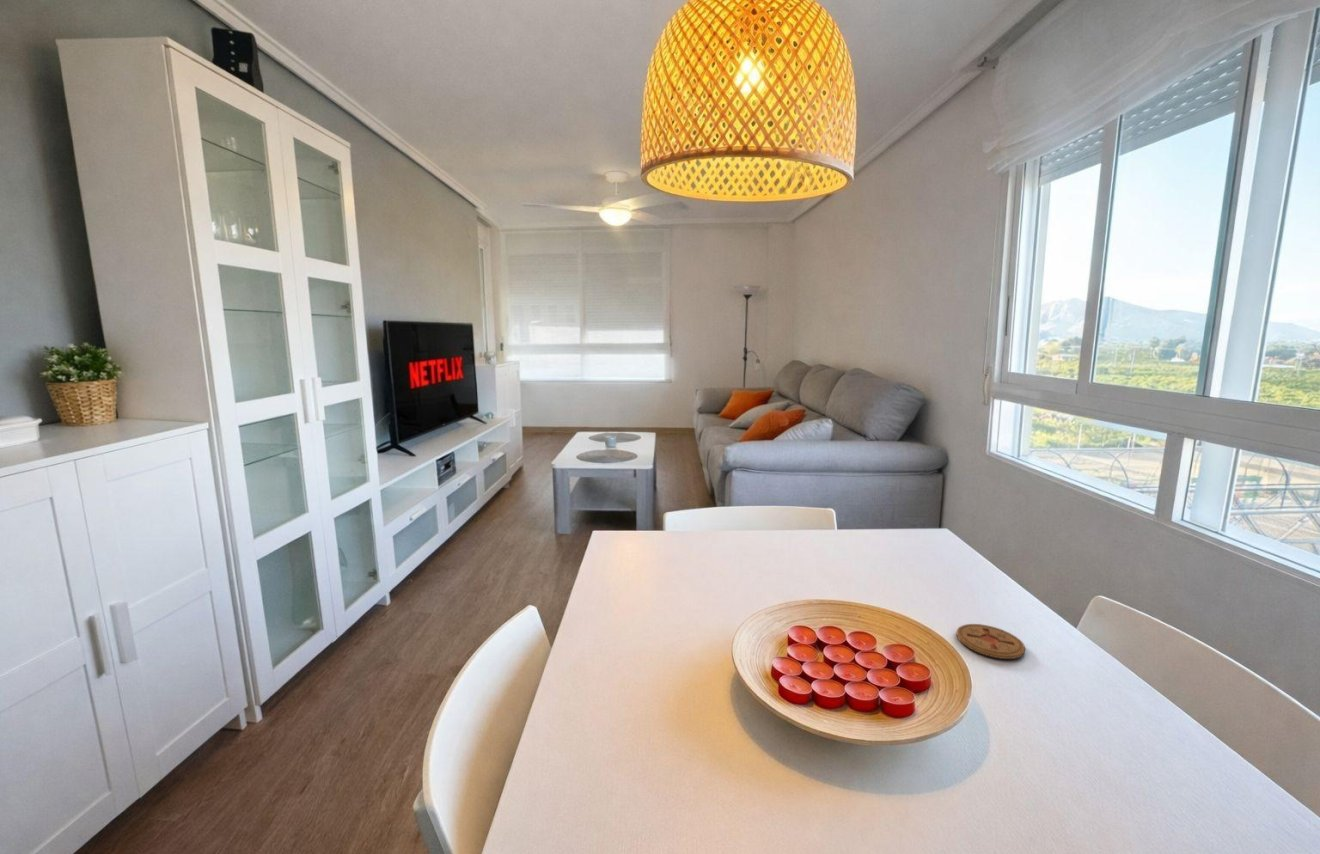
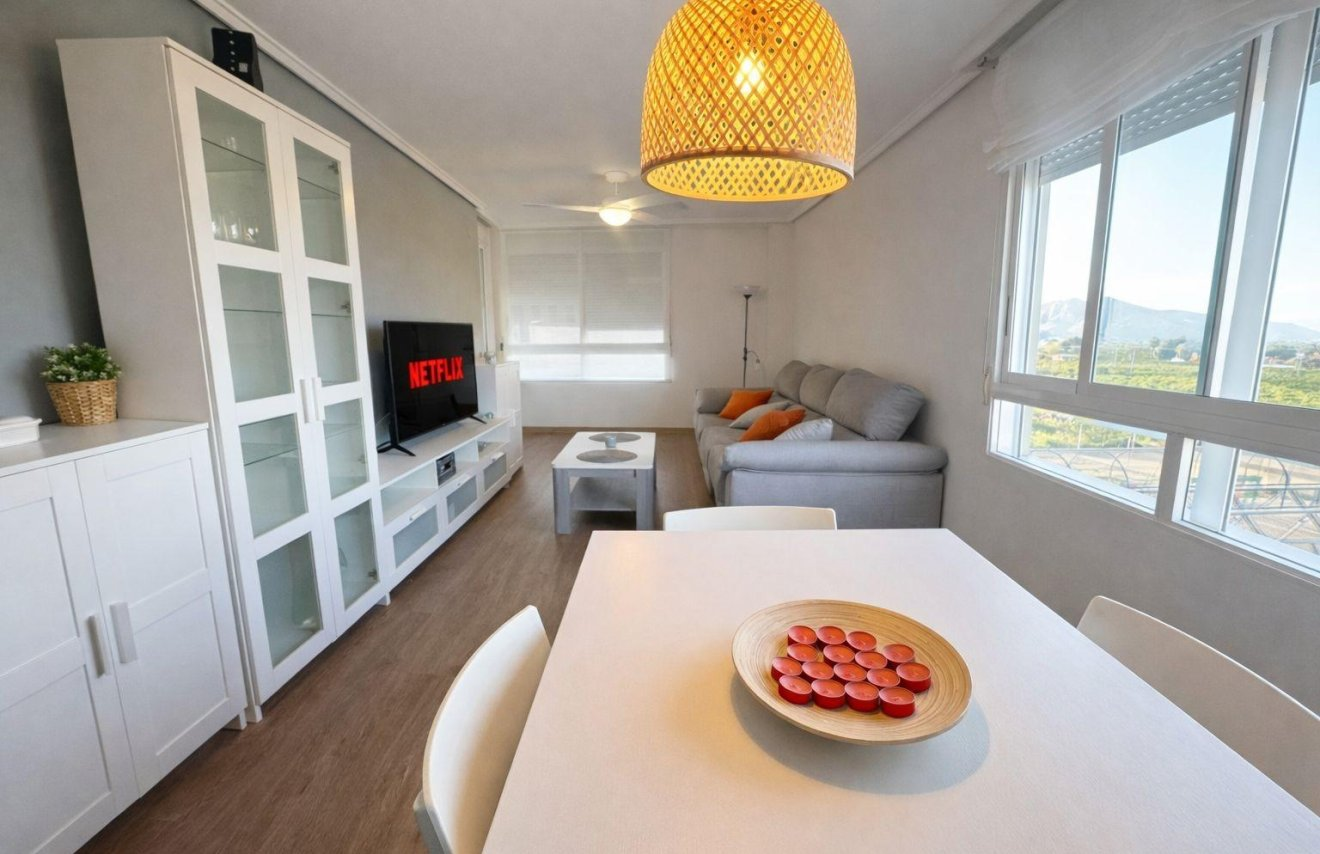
- coaster [955,623,1026,660]
